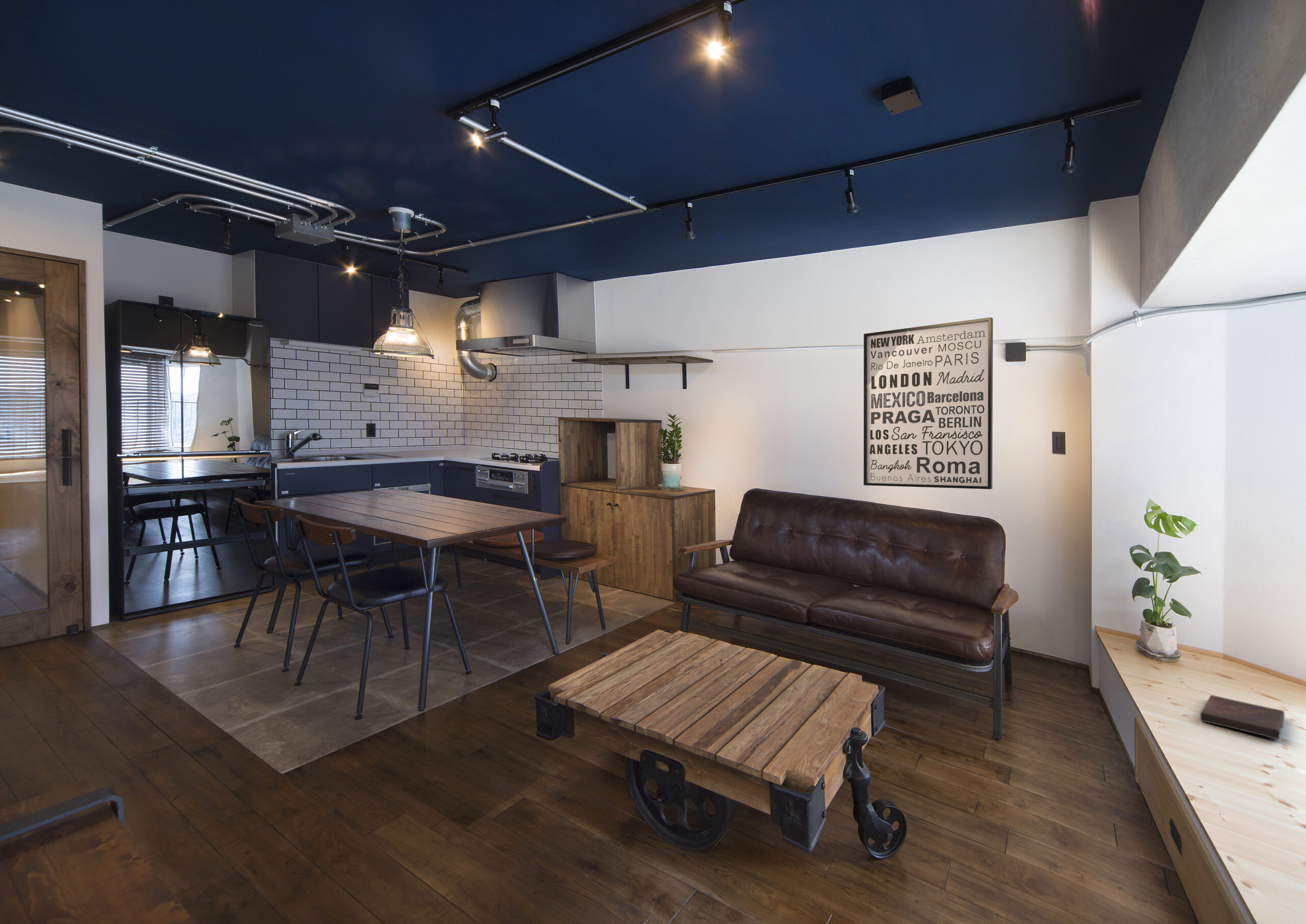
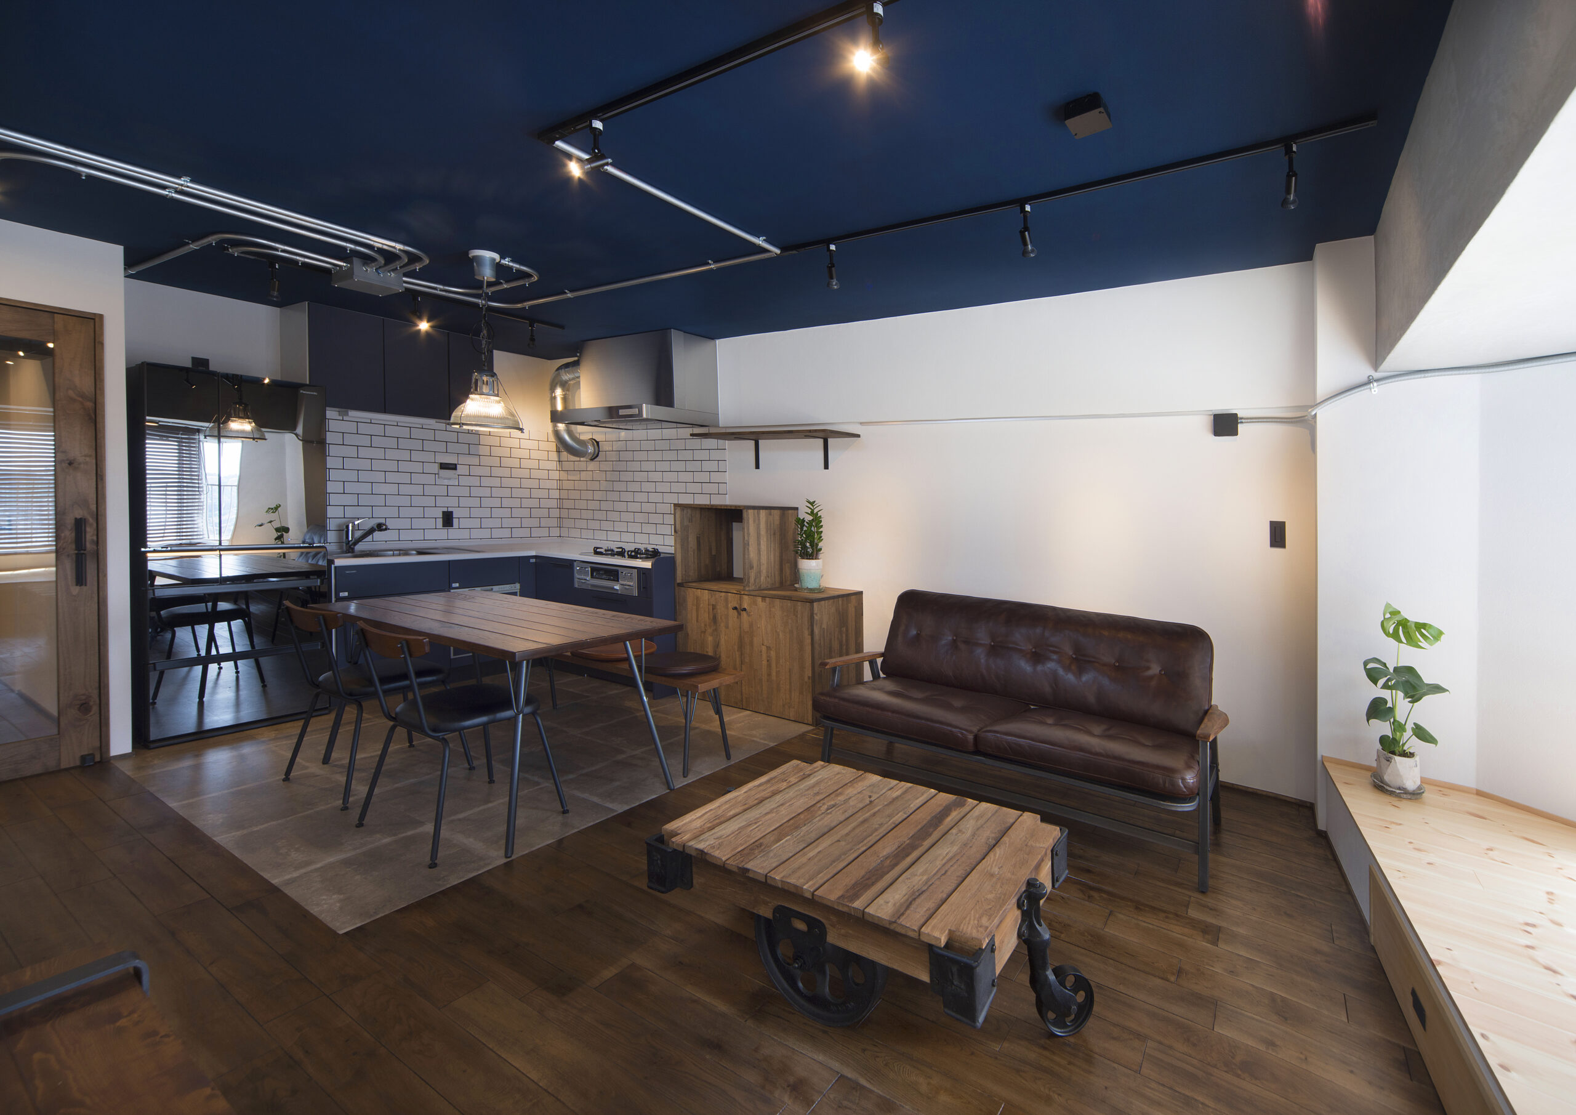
- wall art [863,317,993,490]
- book [1200,694,1285,740]
